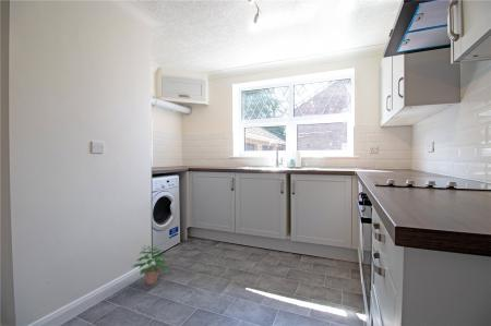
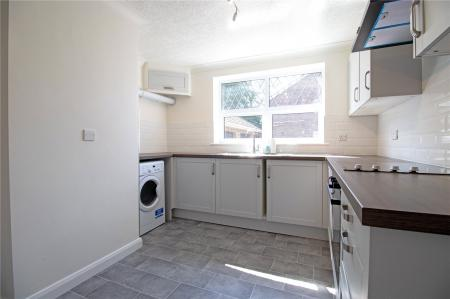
- potted plant [130,244,172,286]
